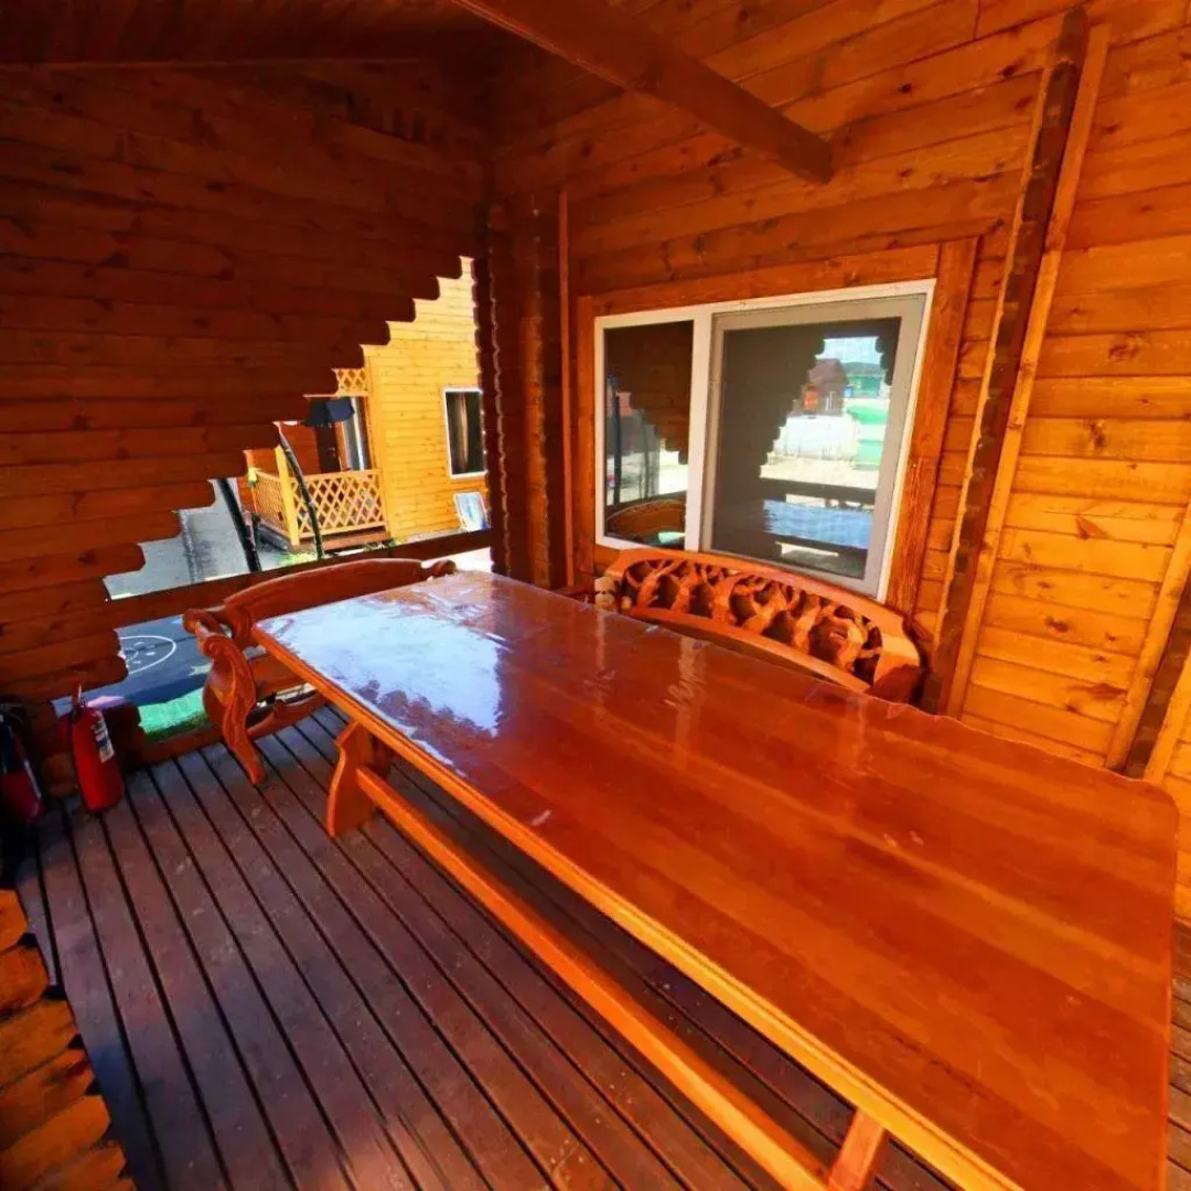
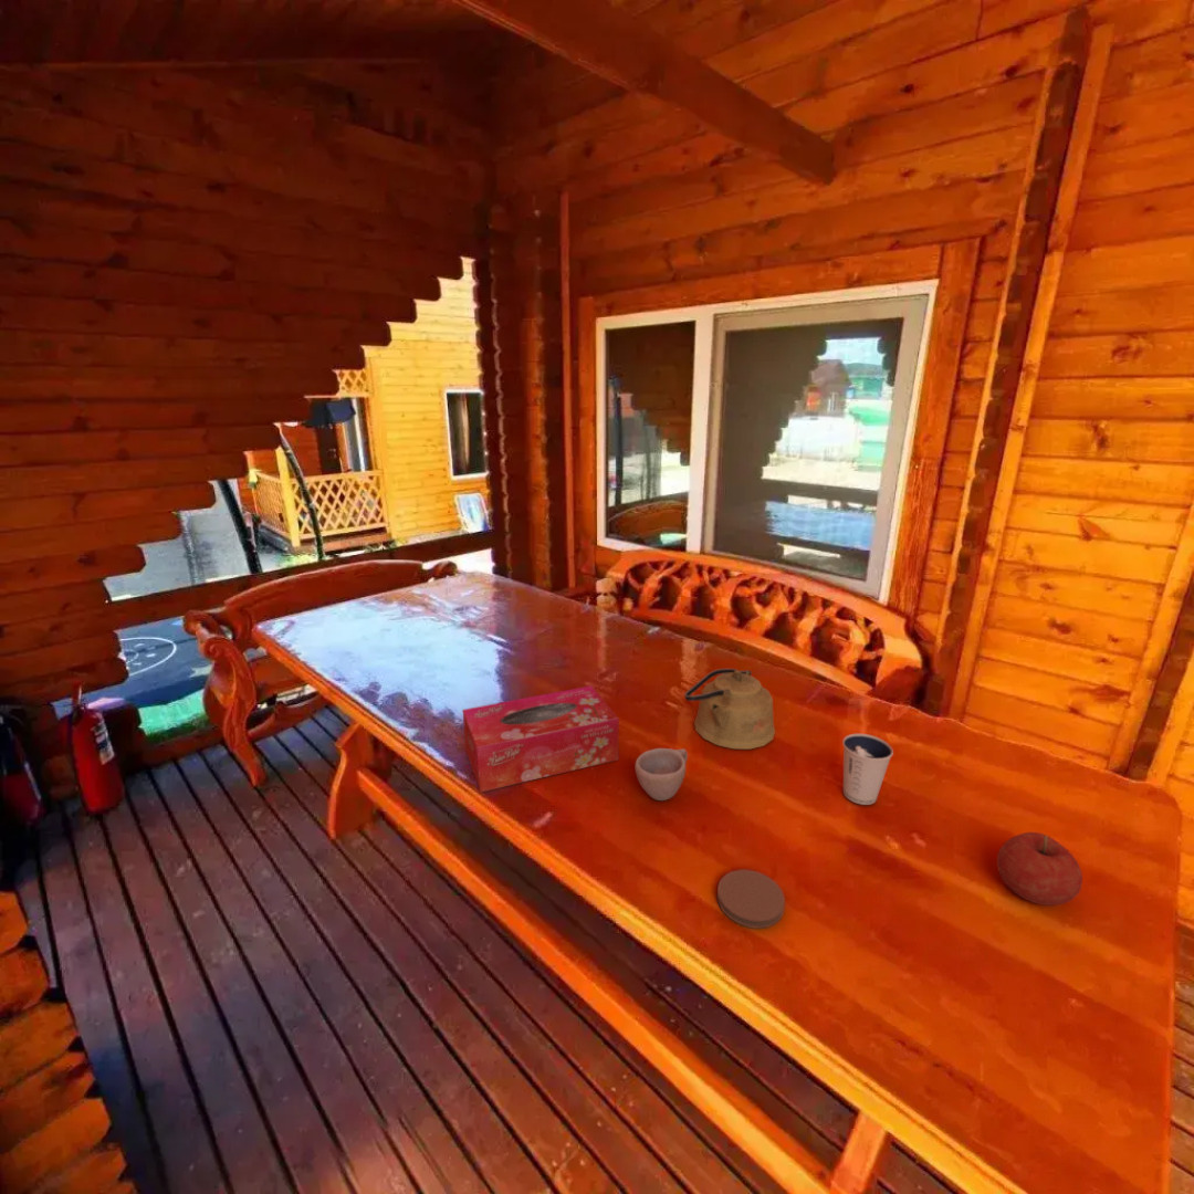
+ dixie cup [841,733,894,806]
+ coaster [716,868,786,930]
+ fruit [996,831,1083,907]
+ kettle [683,668,776,751]
+ cup [633,747,689,802]
+ tissue box [462,685,620,793]
